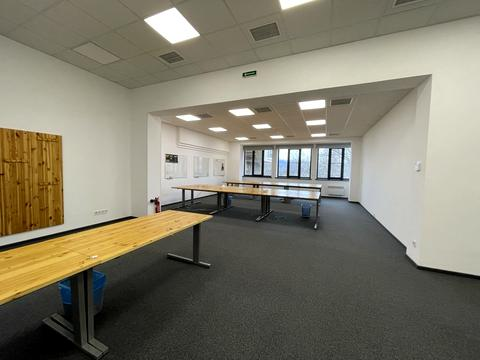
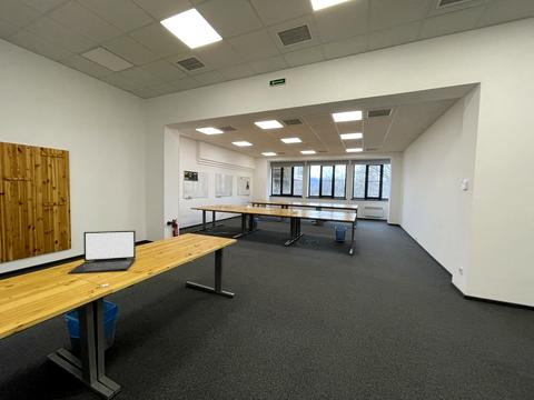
+ laptop [67,230,137,276]
